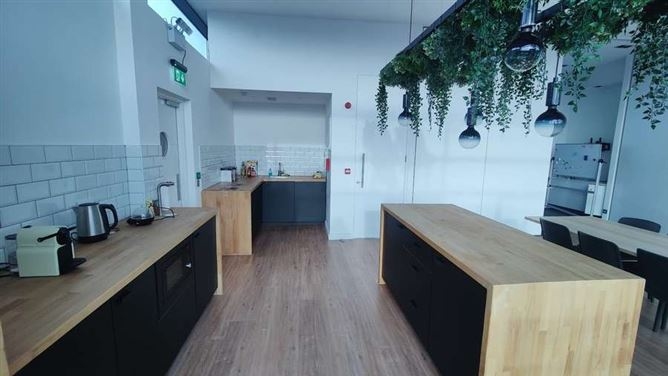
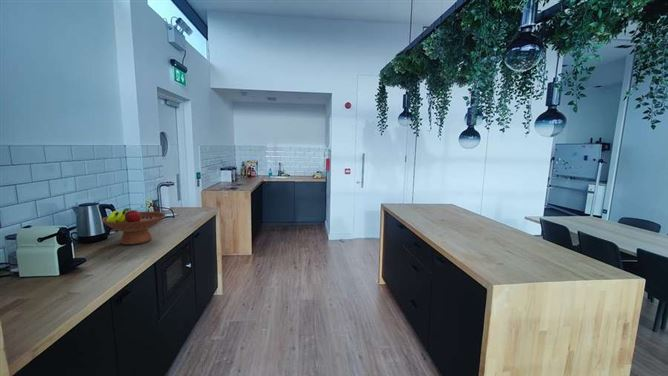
+ fruit bowl [100,207,166,246]
